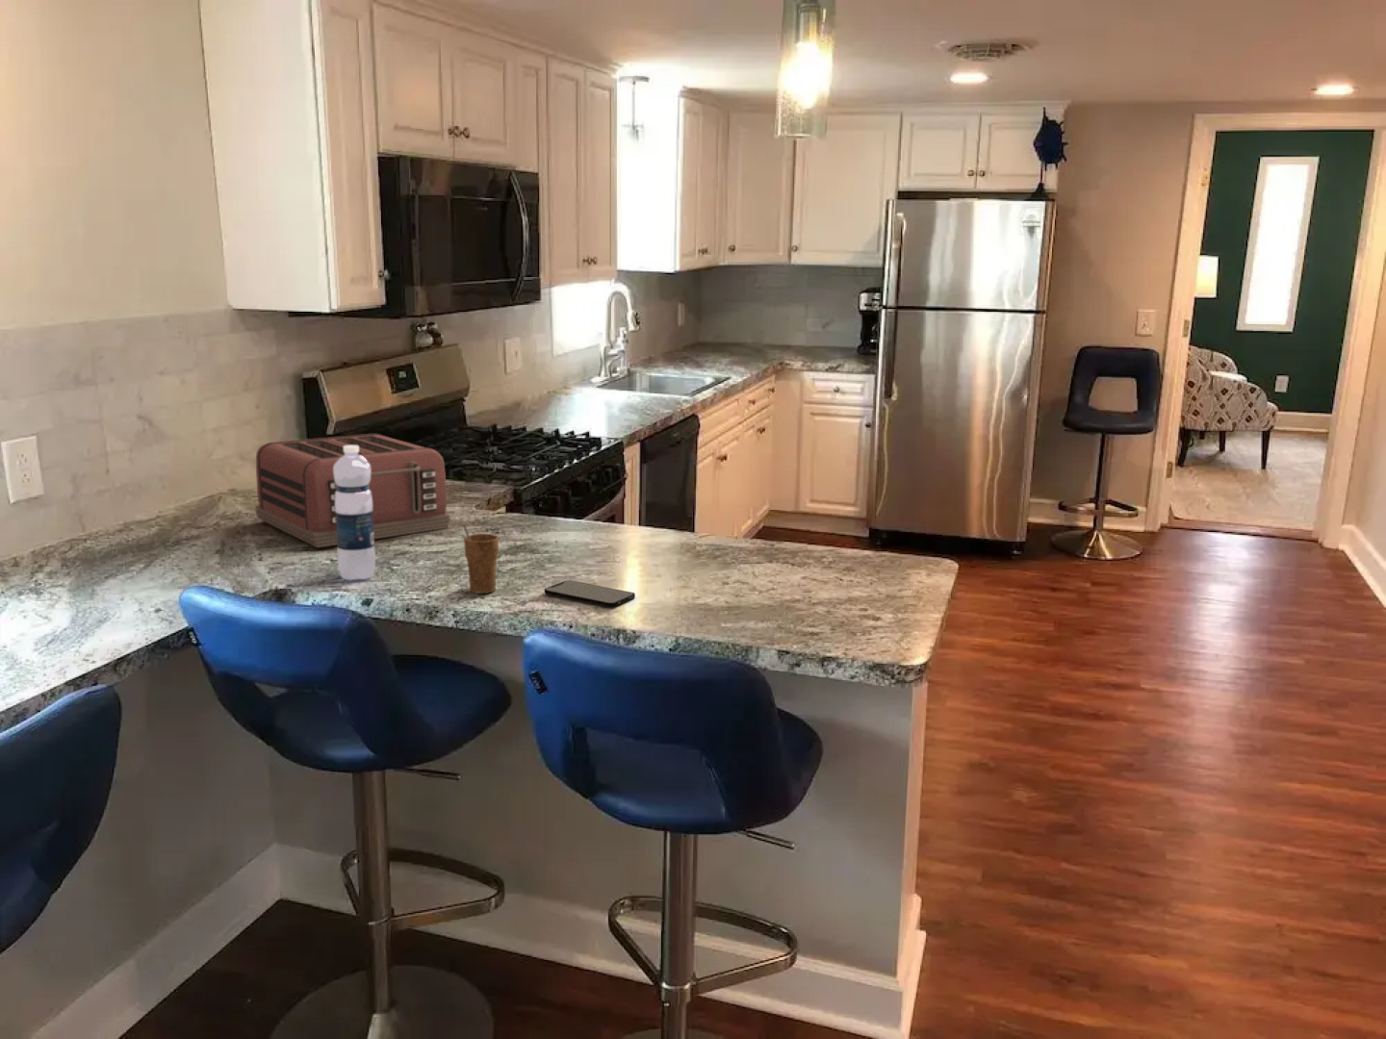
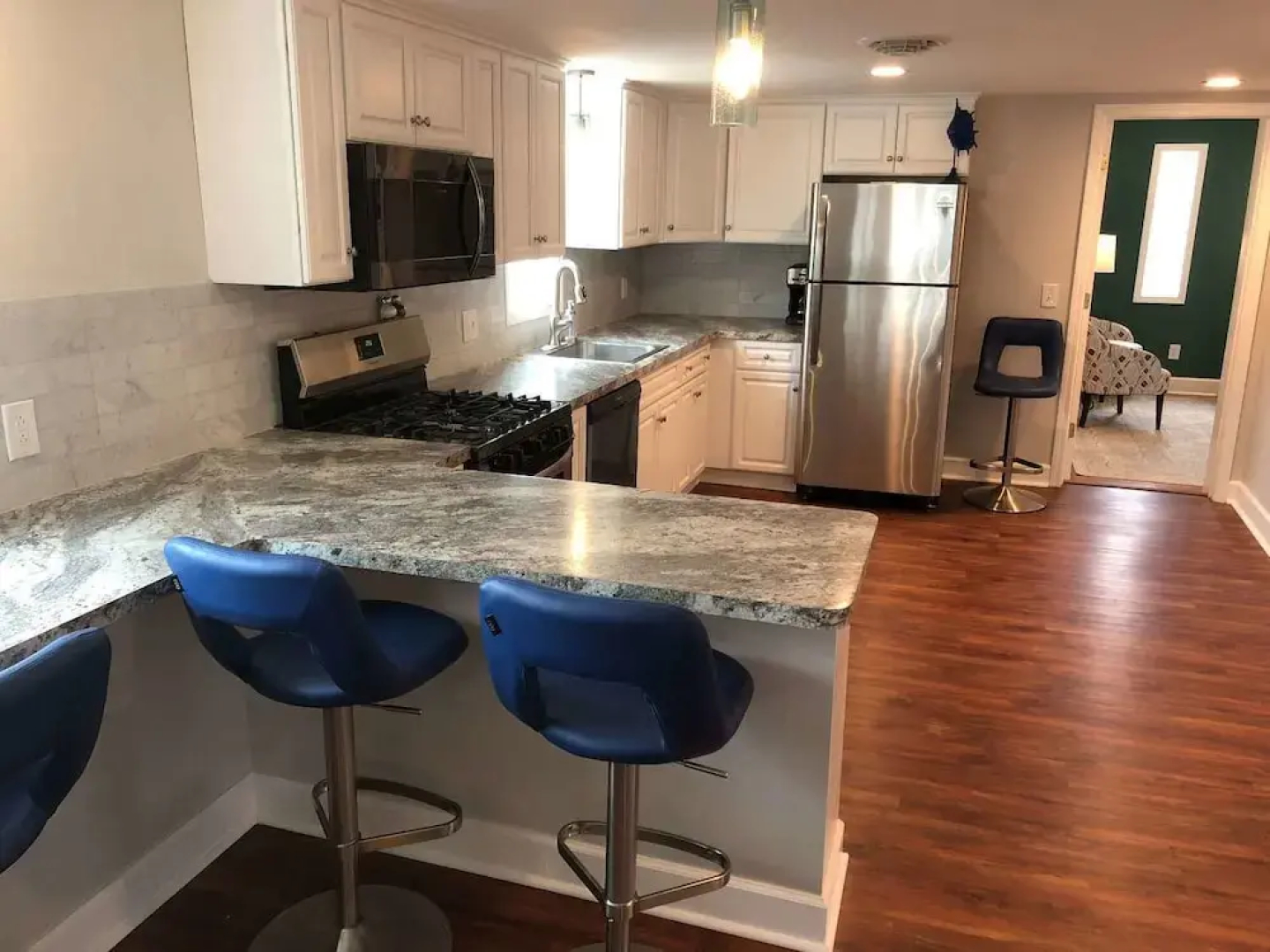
- smartphone [543,581,636,608]
- cup [462,524,500,595]
- toaster [255,433,452,548]
- water bottle [333,445,377,581]
